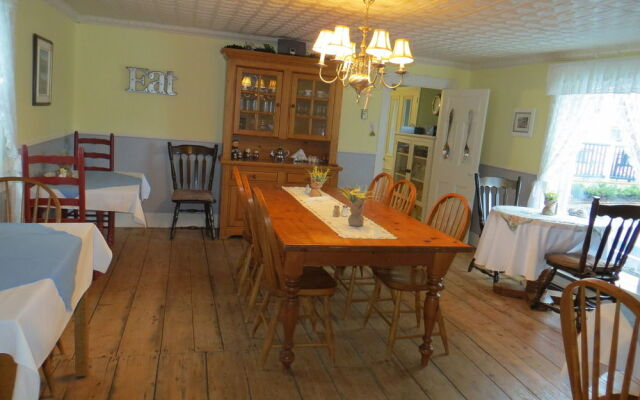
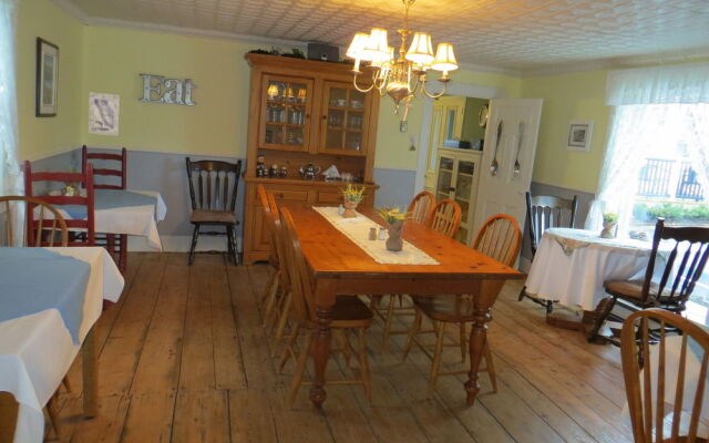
+ wall art [88,91,121,137]
